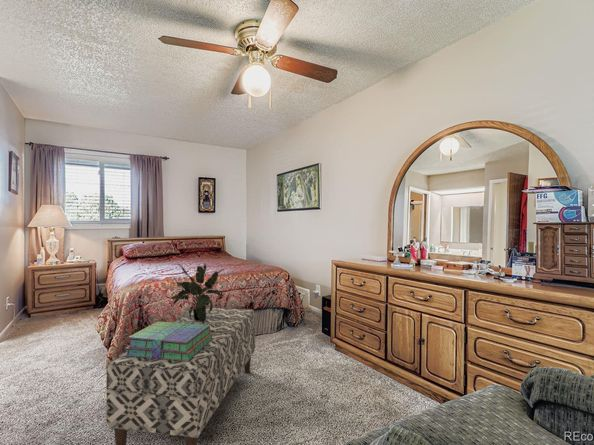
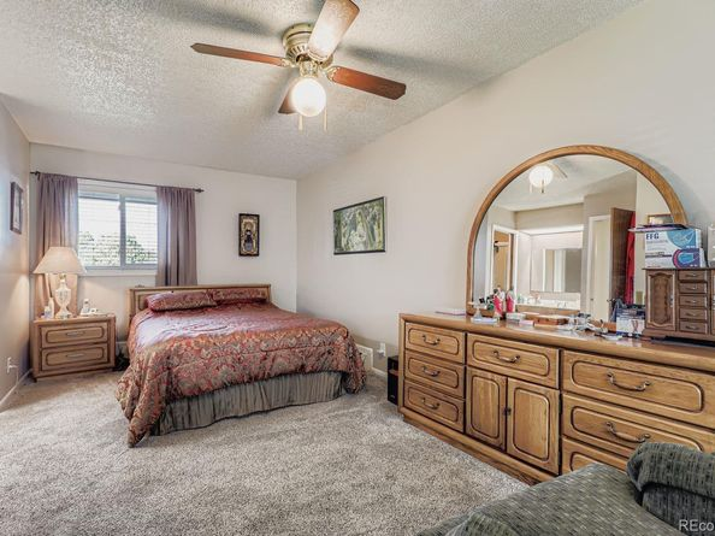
- stack of books [124,320,212,361]
- bench [105,306,256,445]
- potted plant [169,262,225,321]
